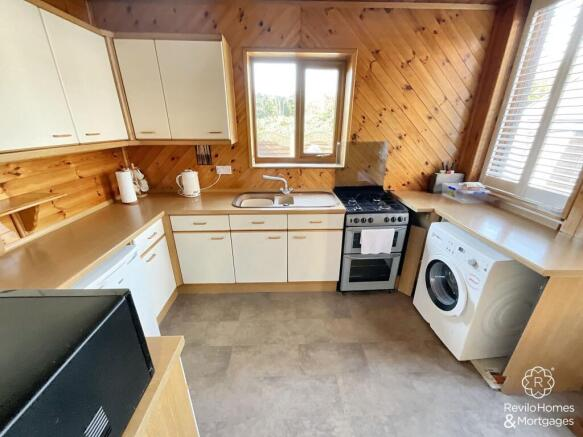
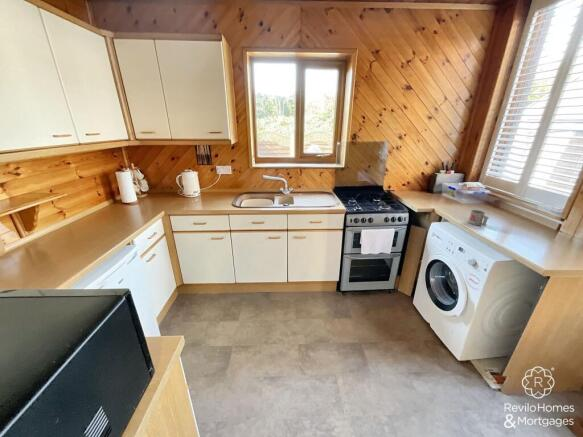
+ mug [467,209,490,227]
